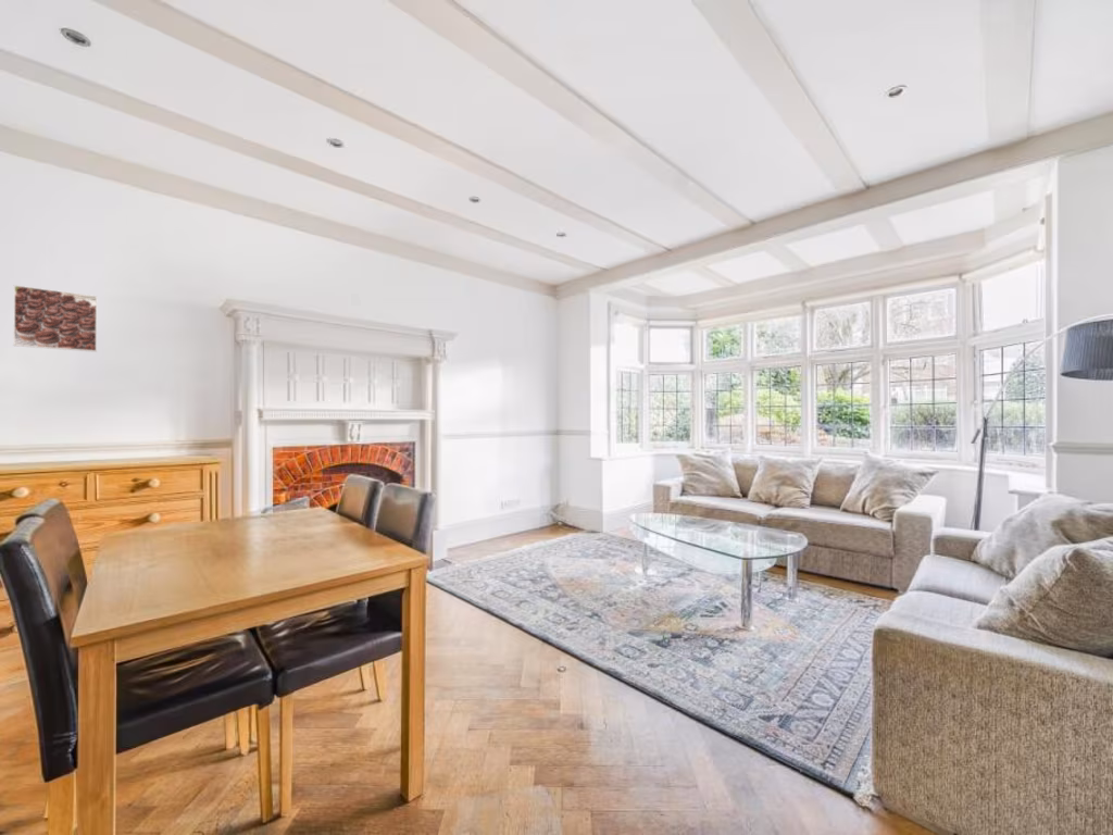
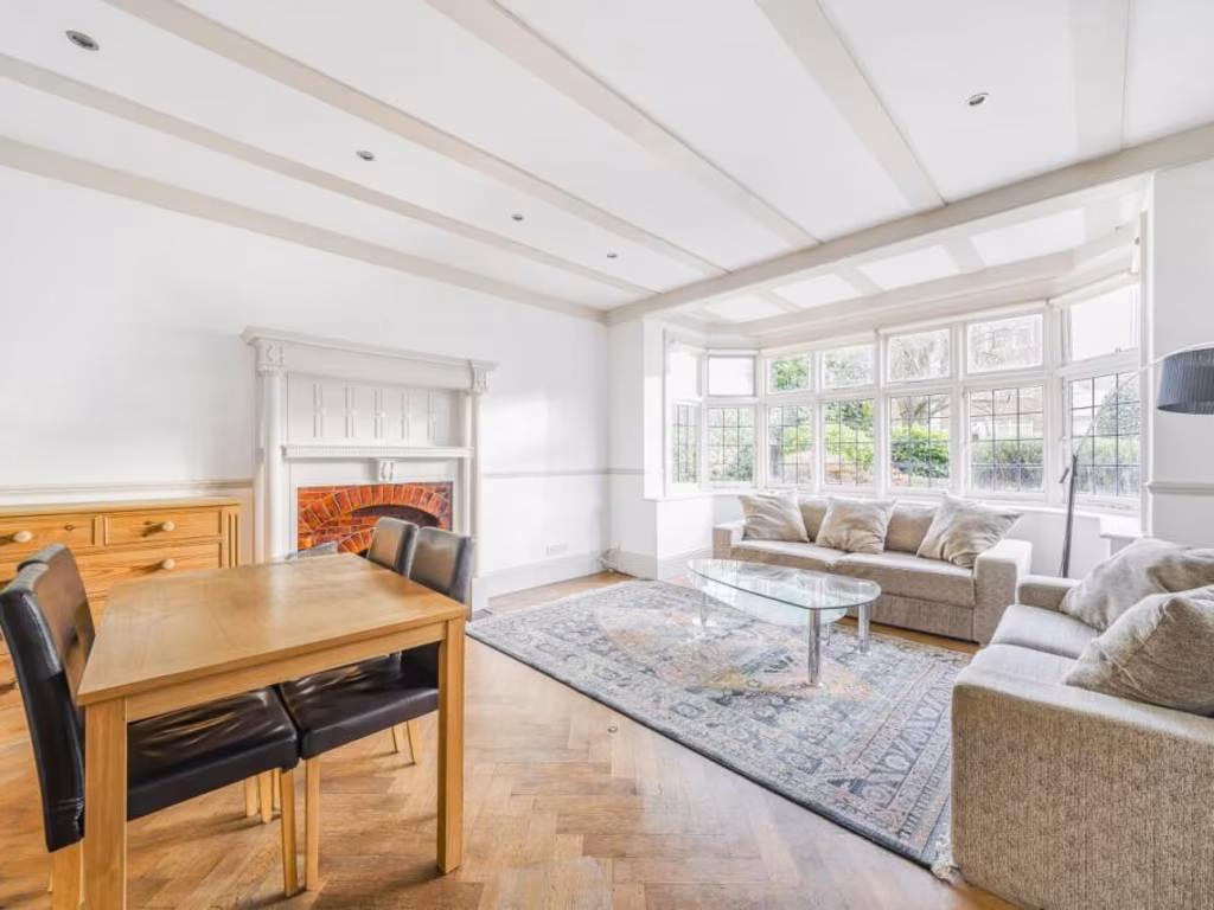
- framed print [12,284,98,353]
